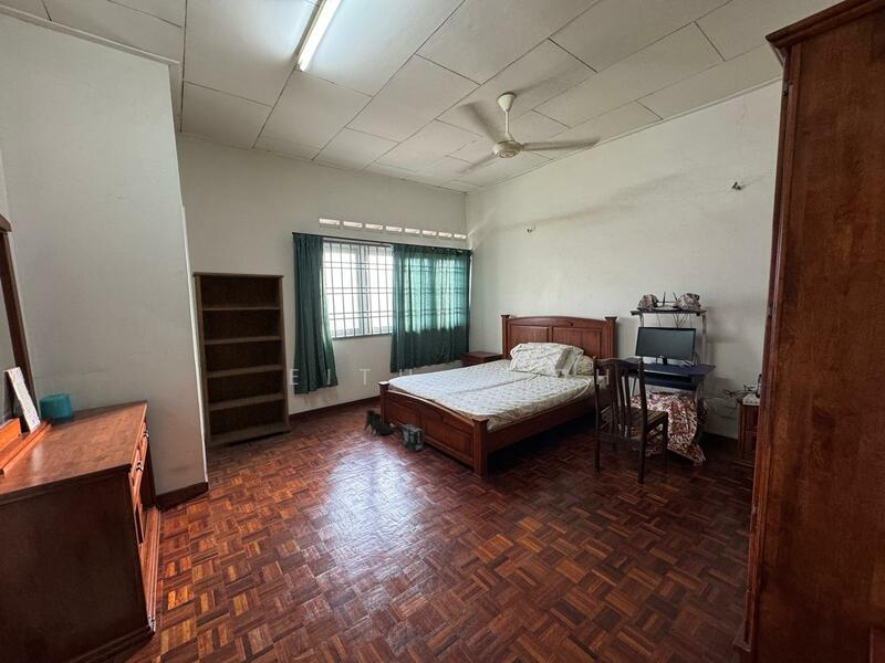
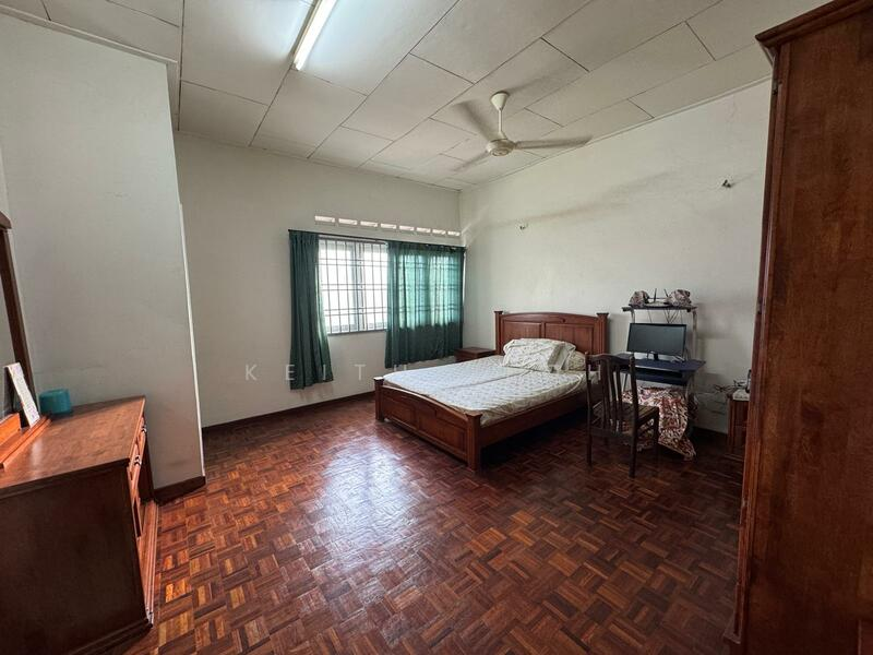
- bookcase [191,271,292,451]
- box [400,423,425,453]
- boots [363,409,396,435]
